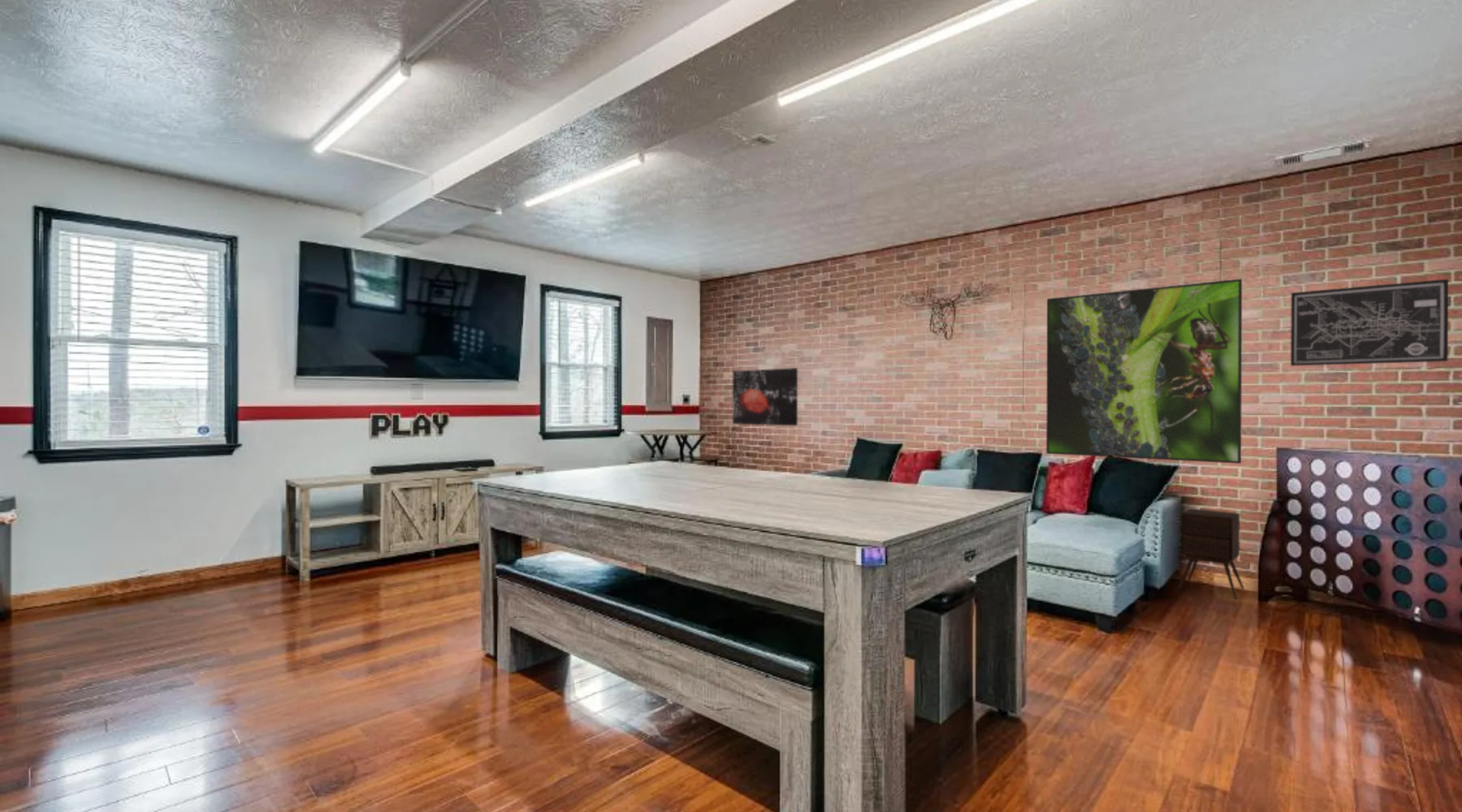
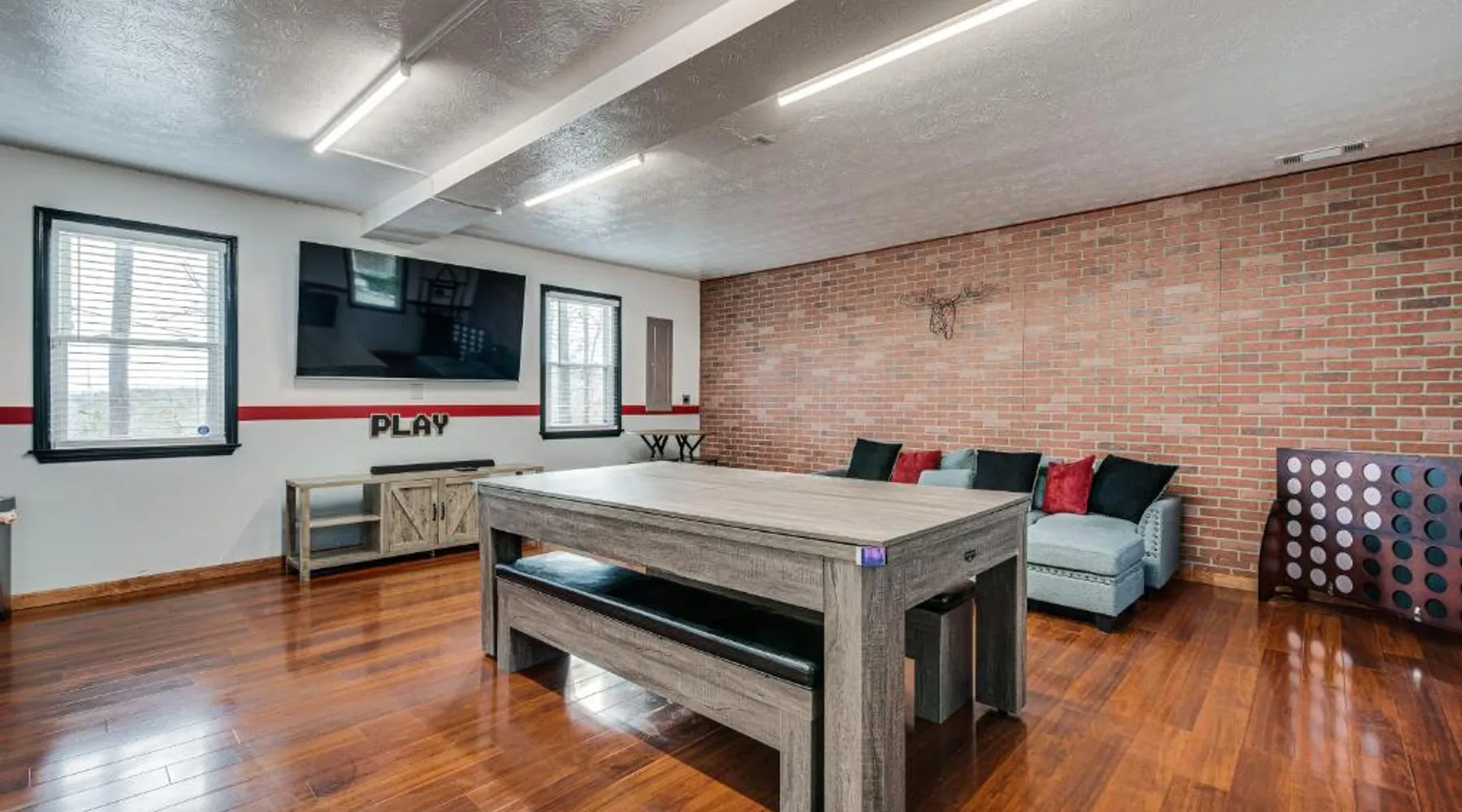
- wall art [1290,279,1449,367]
- wall art [732,367,798,426]
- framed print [1045,278,1243,464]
- side table [1178,508,1245,599]
